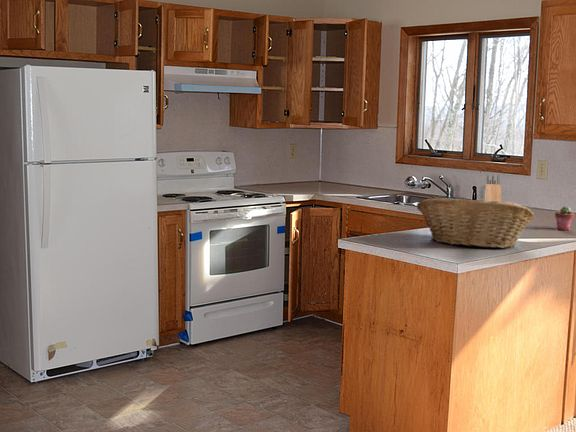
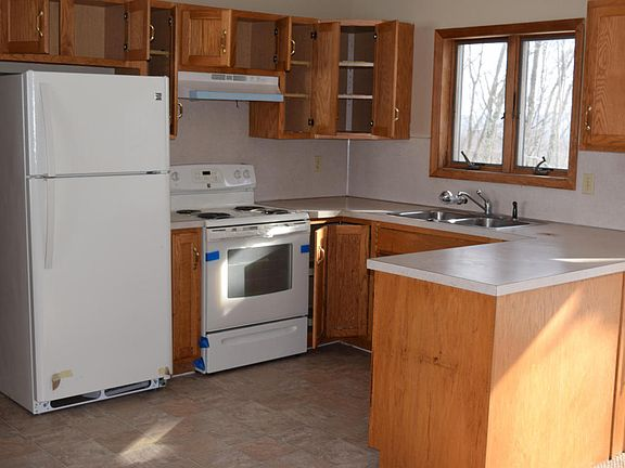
- potted succulent [554,205,575,231]
- fruit basket [416,197,535,249]
- knife block [484,174,502,202]
